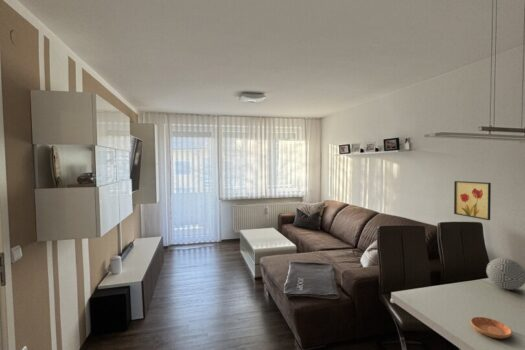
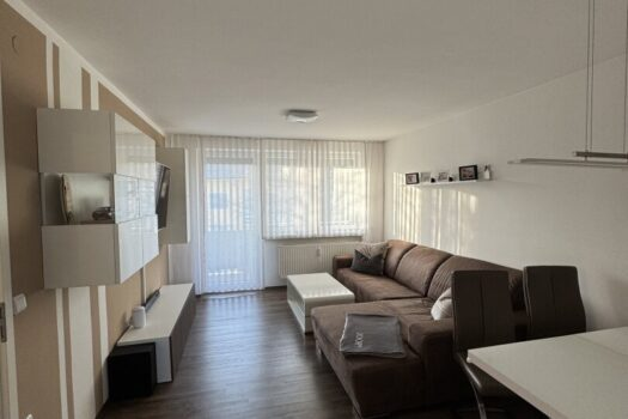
- decorative ball [485,257,525,291]
- wall art [453,180,492,221]
- saucer [470,316,513,340]
